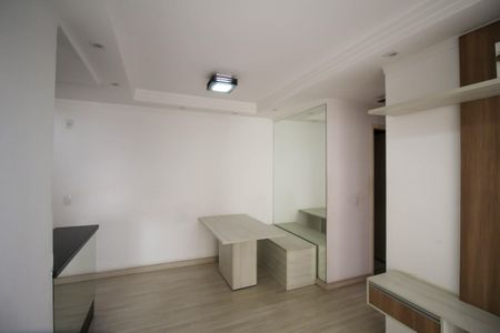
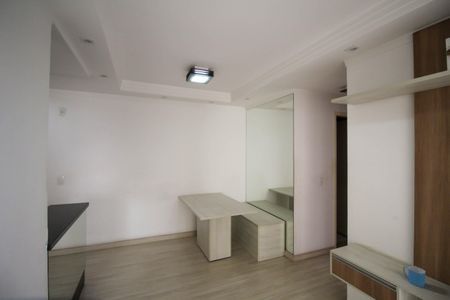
+ mug [402,265,426,288]
